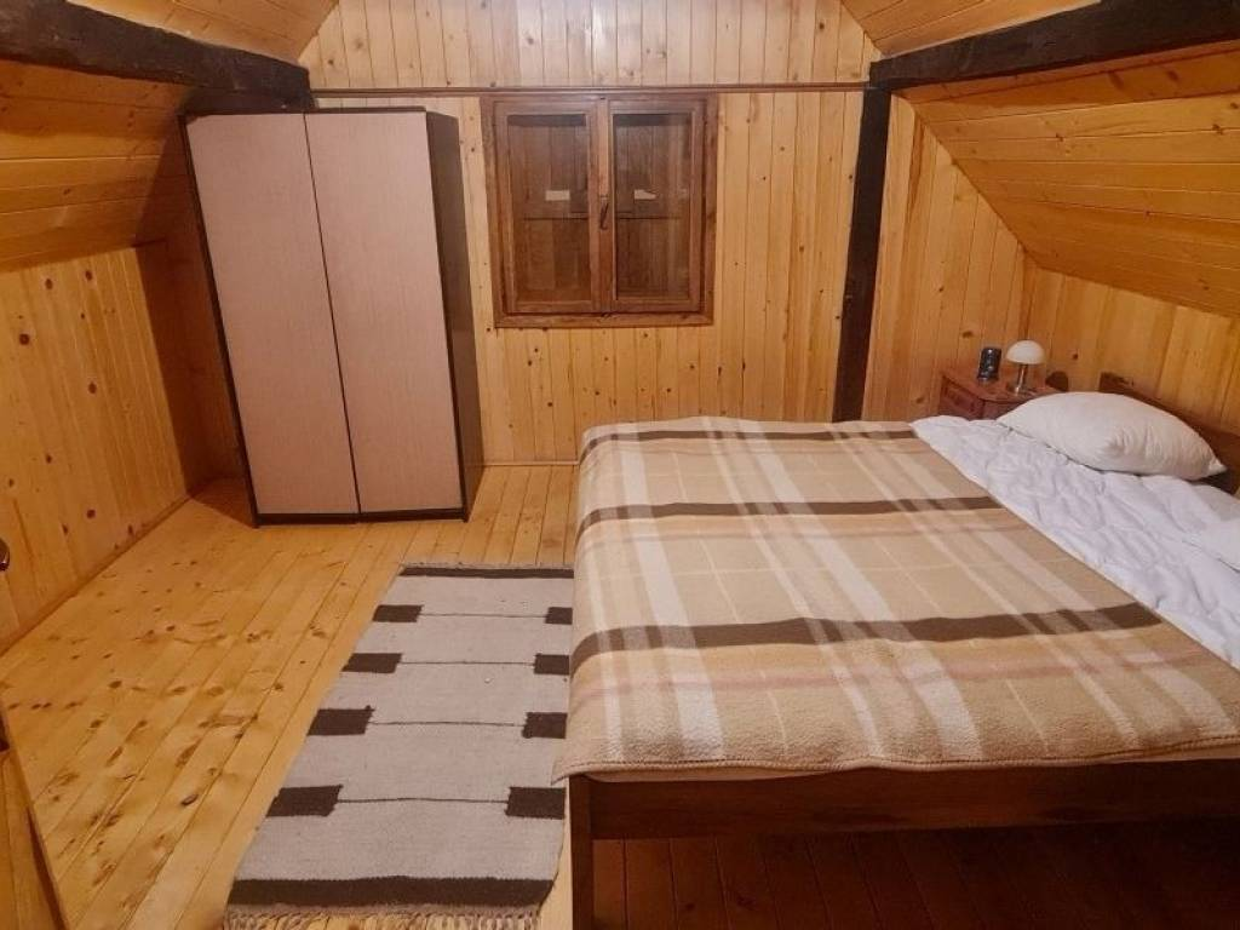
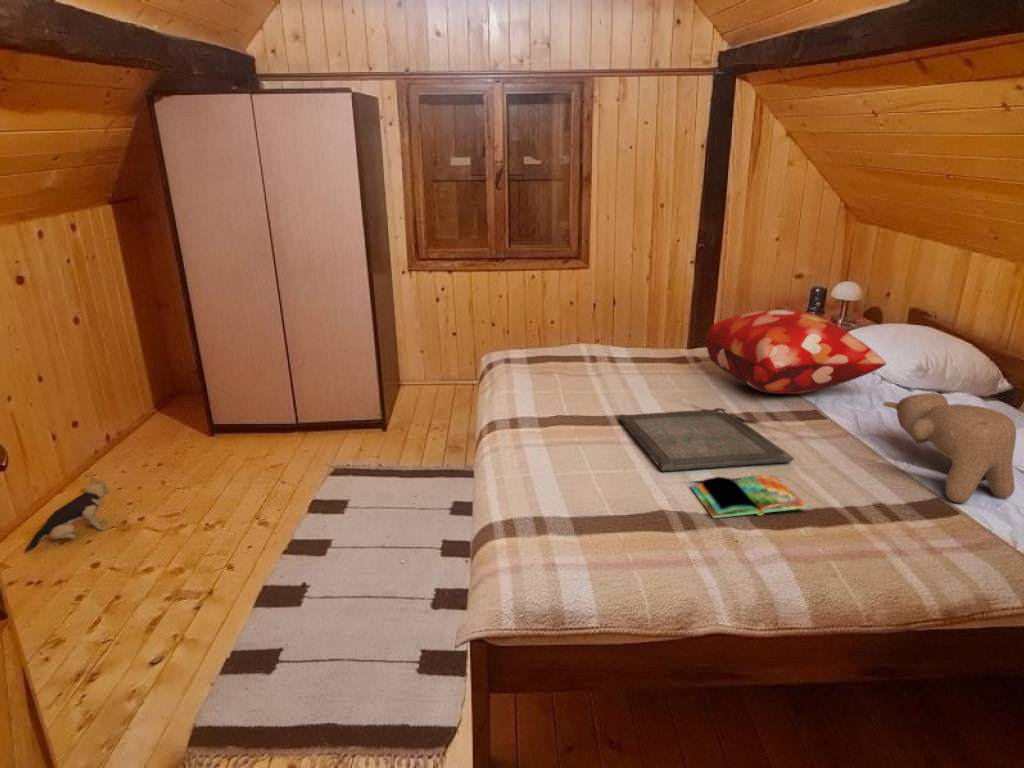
+ book [689,474,809,519]
+ plush toy [23,474,111,554]
+ serving tray [618,407,795,472]
+ teddy bear [882,392,1017,504]
+ decorative pillow [704,309,887,395]
